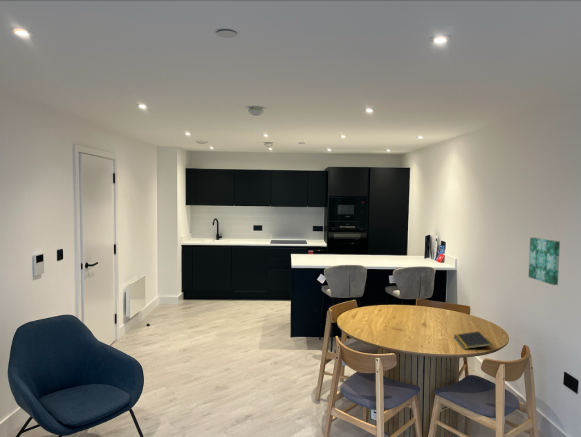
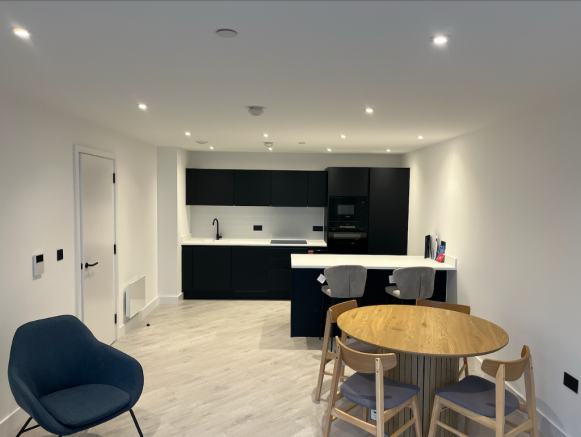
- notepad [453,330,492,350]
- wall art [528,237,561,286]
